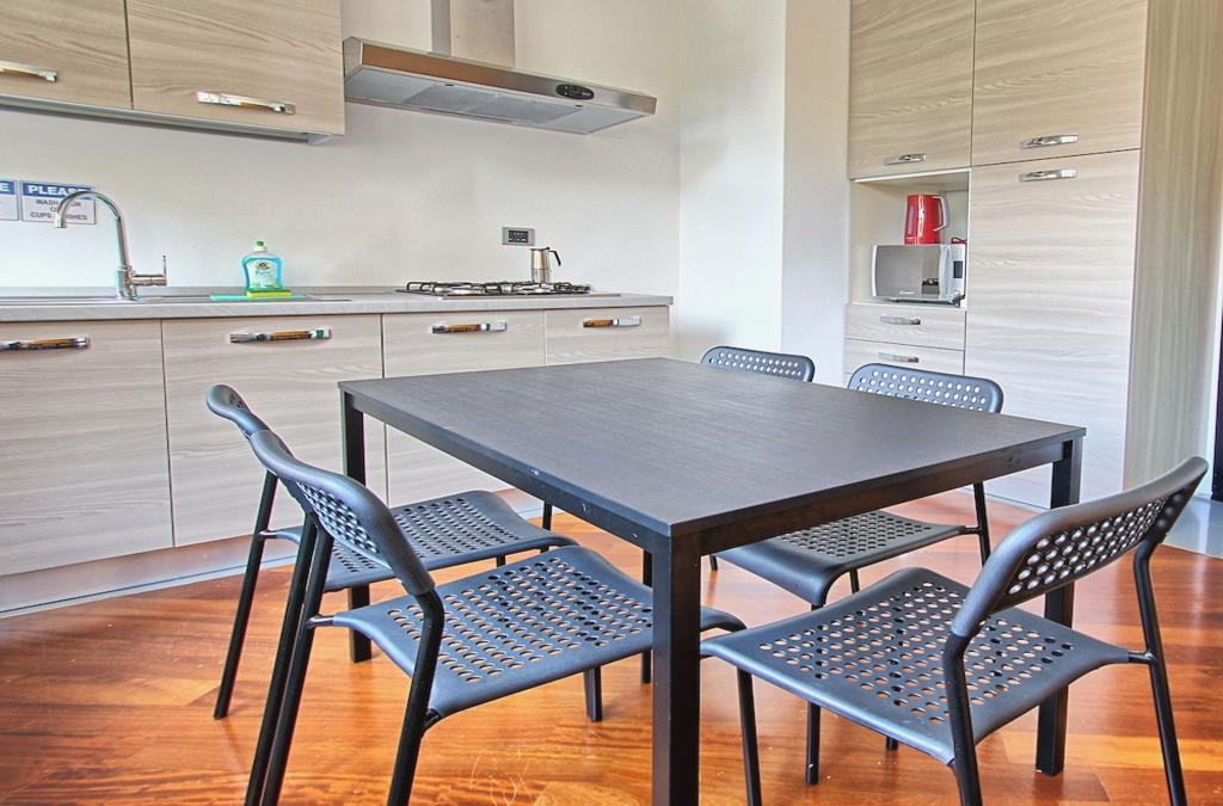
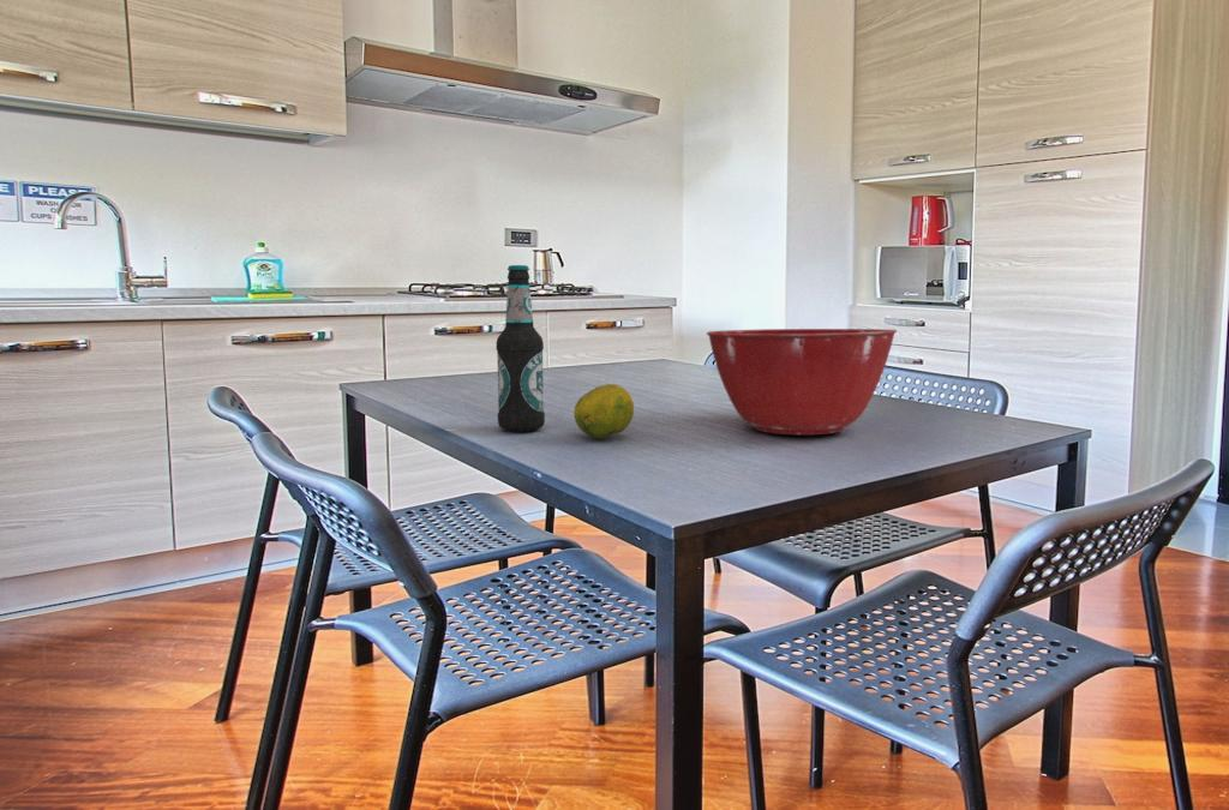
+ mixing bowl [706,328,898,436]
+ fruit [572,383,635,440]
+ bottle [496,264,546,432]
